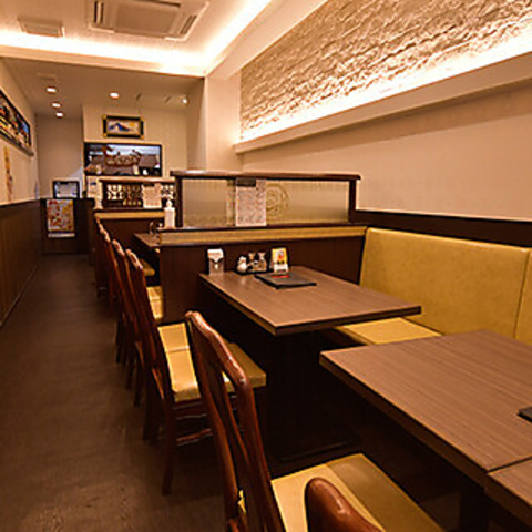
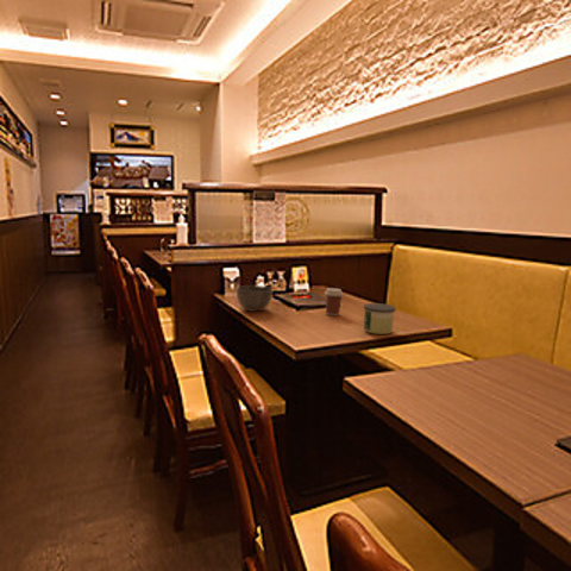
+ bowl [236,284,274,313]
+ coffee cup [324,287,345,316]
+ candle [363,302,397,335]
